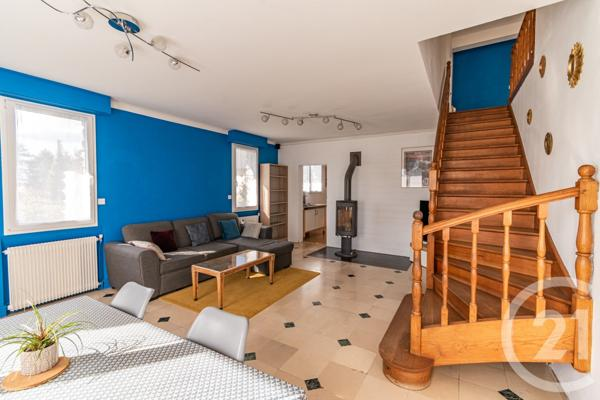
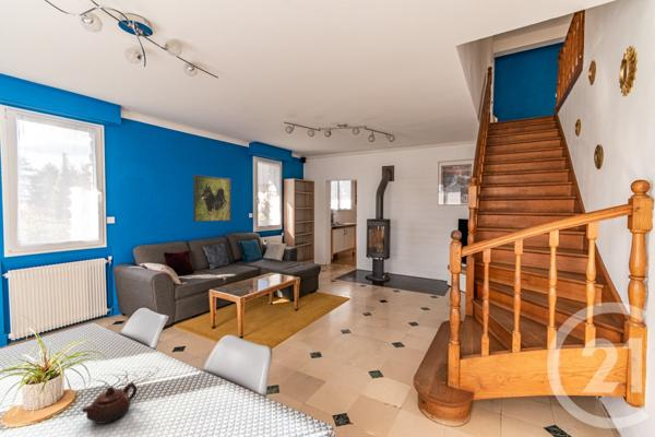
+ teapot [81,381,138,425]
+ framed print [192,174,233,223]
